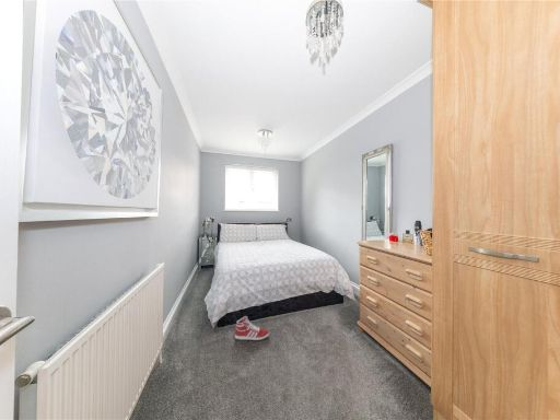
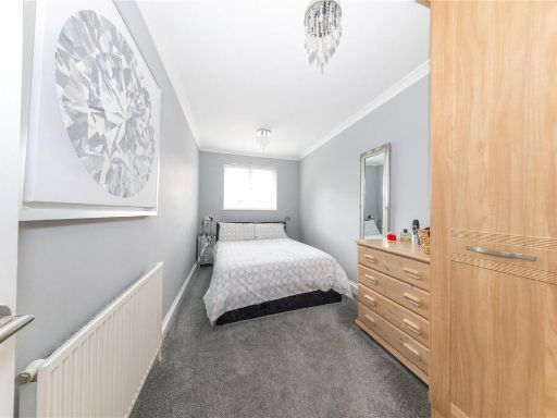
- sneaker [234,315,270,341]
